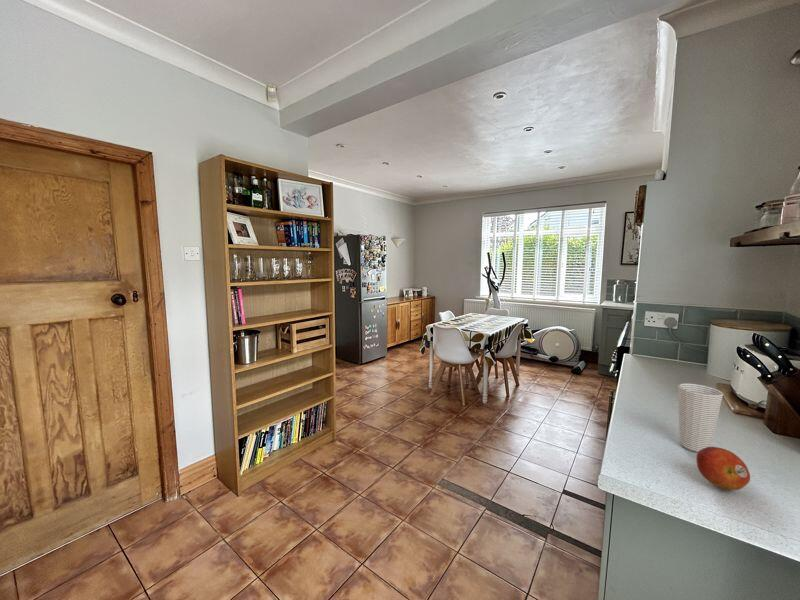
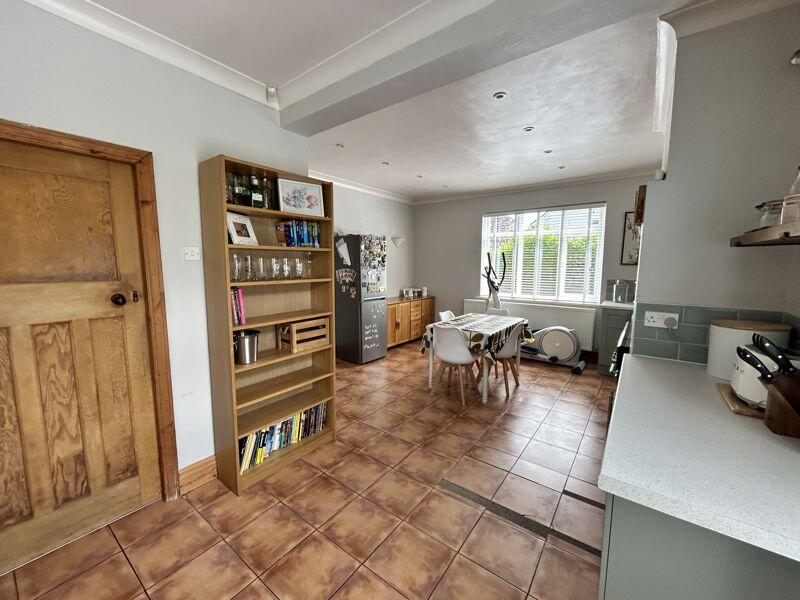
- fruit [695,446,751,492]
- cup [677,382,724,453]
